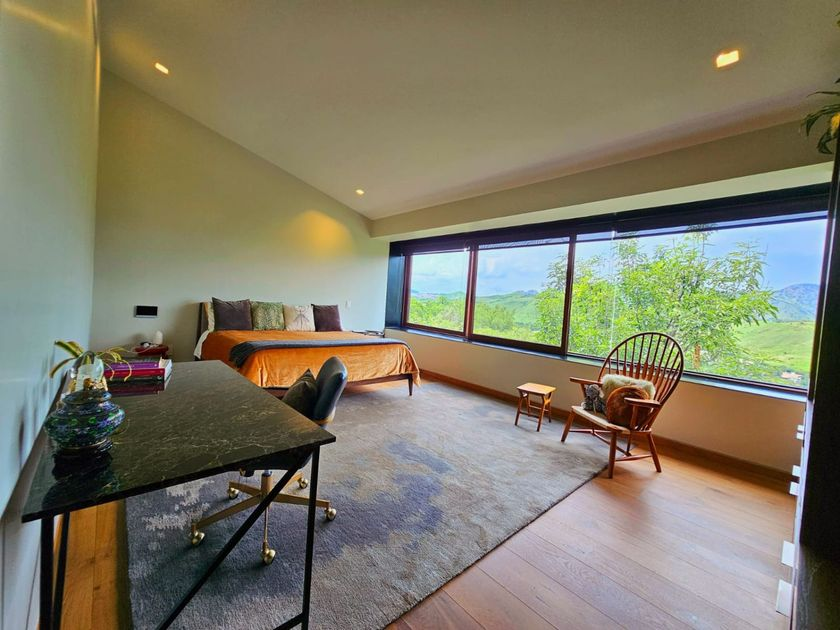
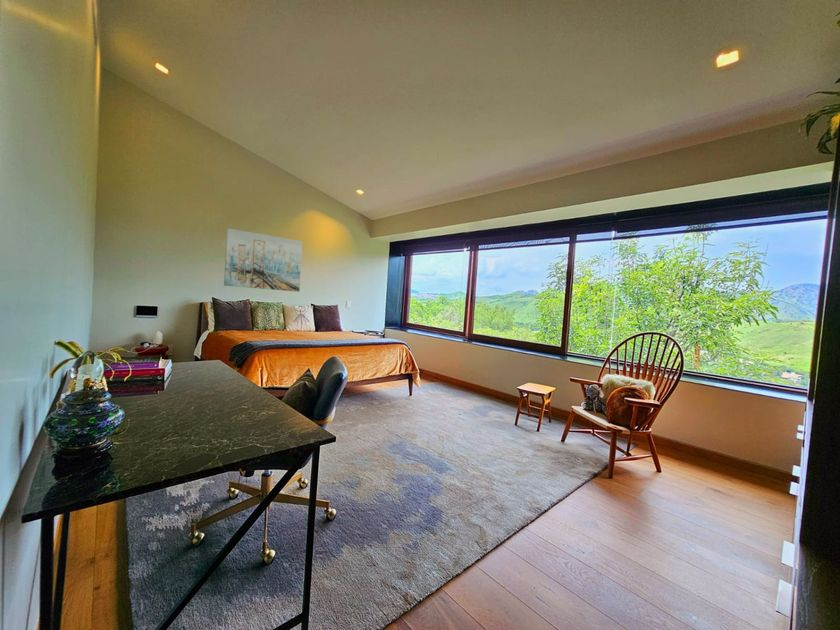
+ wall art [223,227,303,293]
